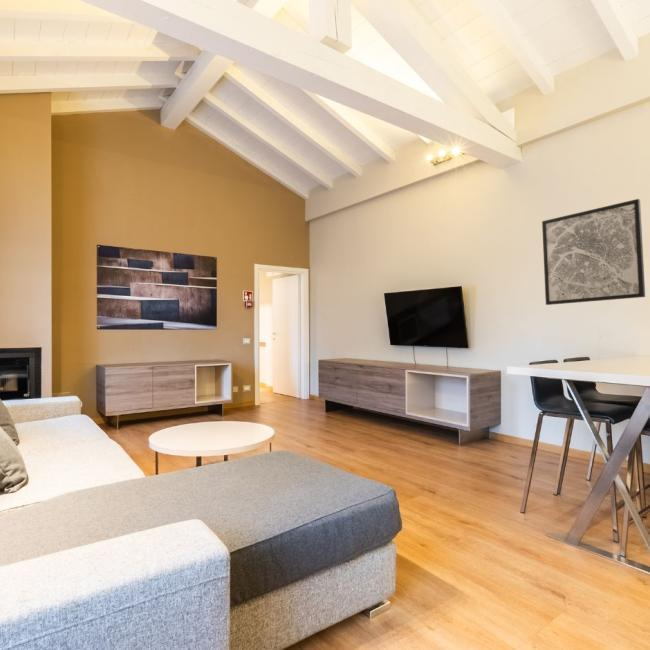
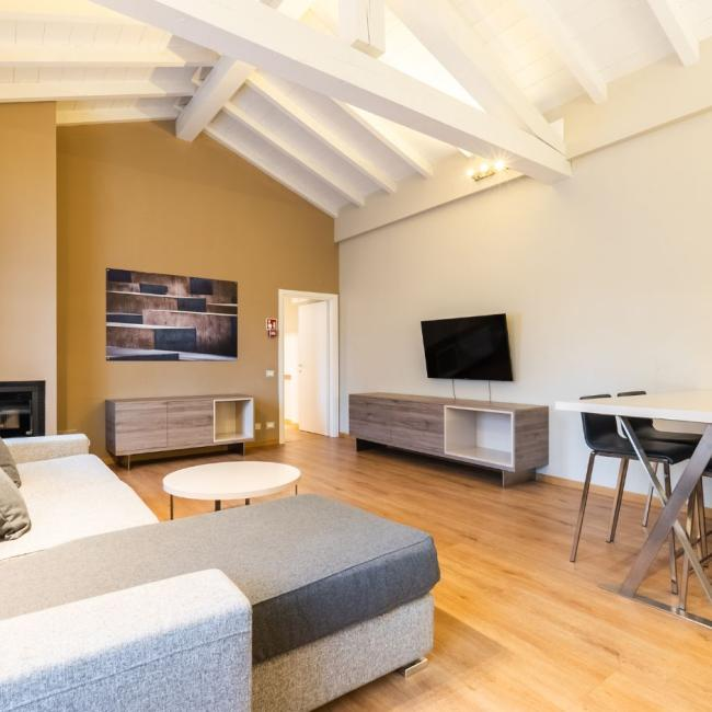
- wall art [541,198,646,306]
